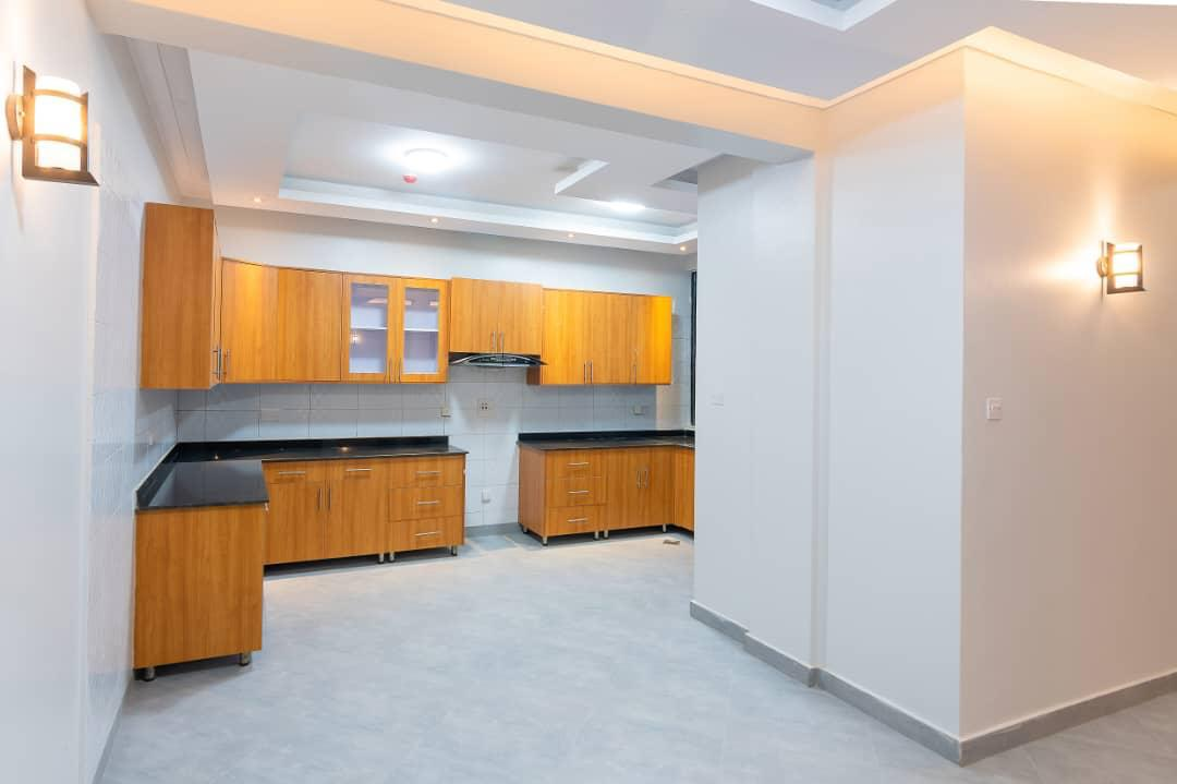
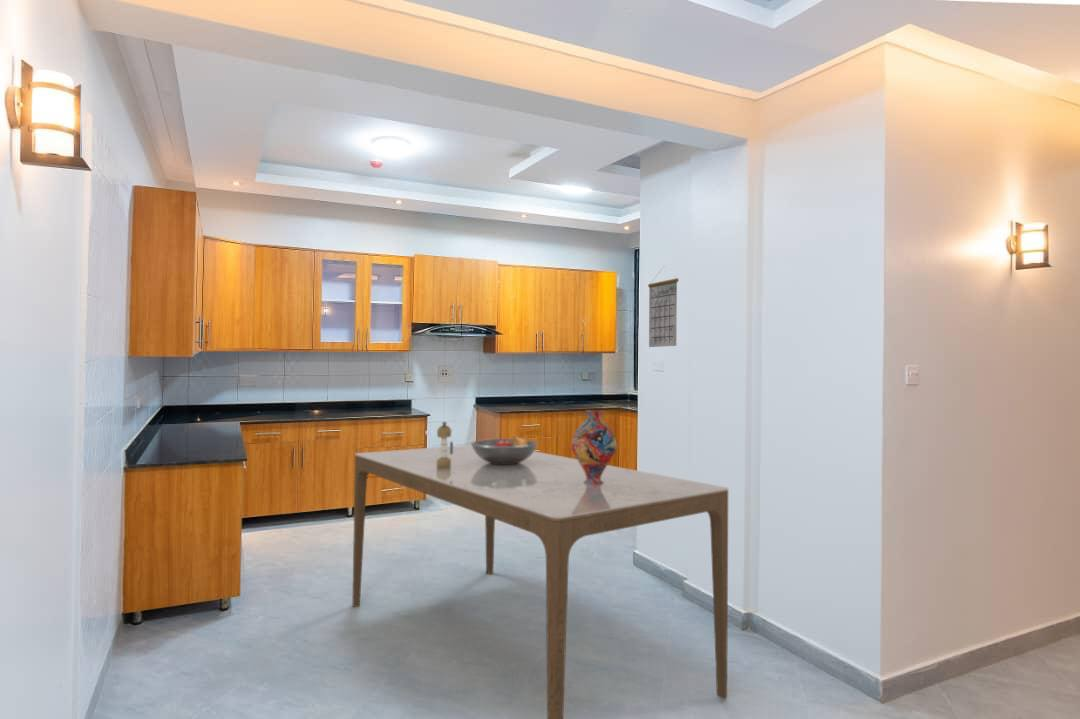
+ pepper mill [436,421,454,469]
+ vase [570,409,618,484]
+ fruit bowl [470,434,539,464]
+ dining table [351,444,729,719]
+ calendar [647,267,679,348]
